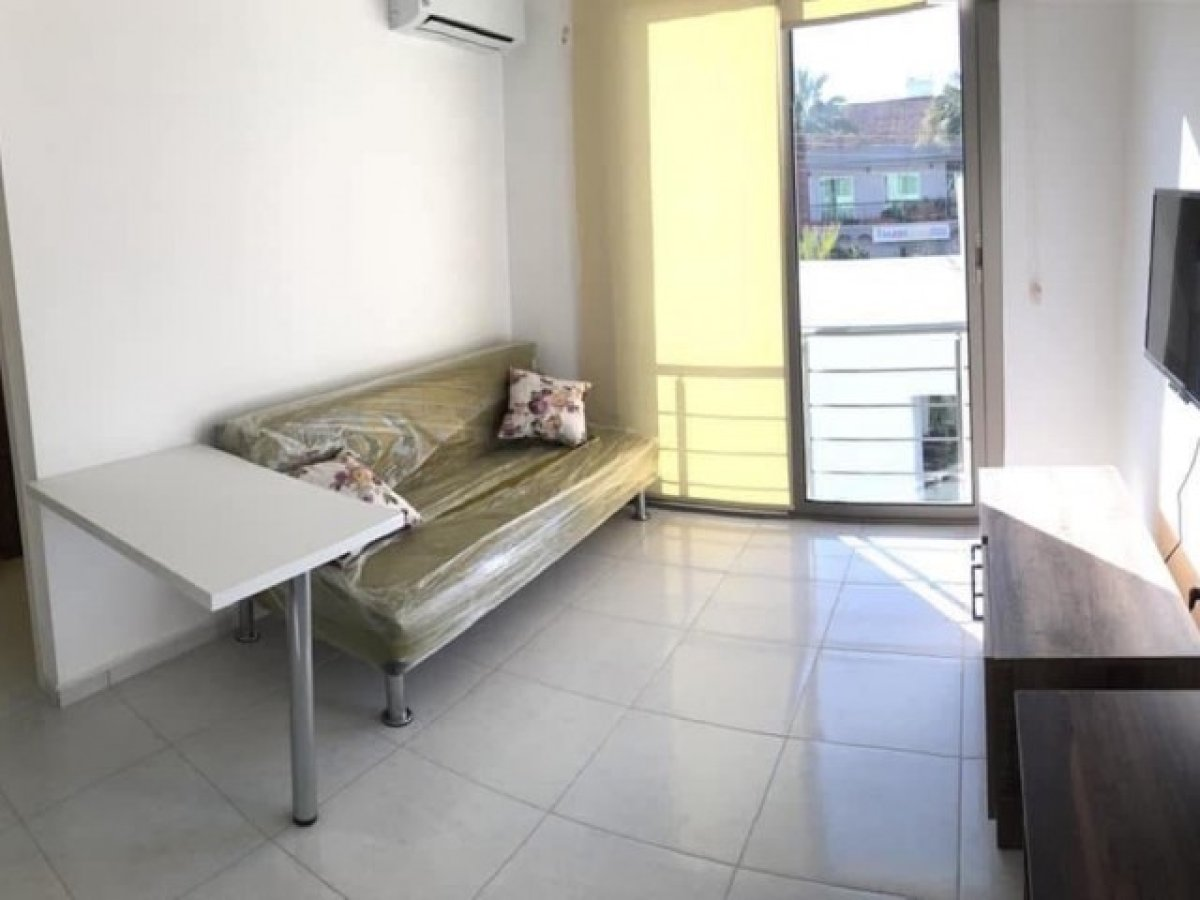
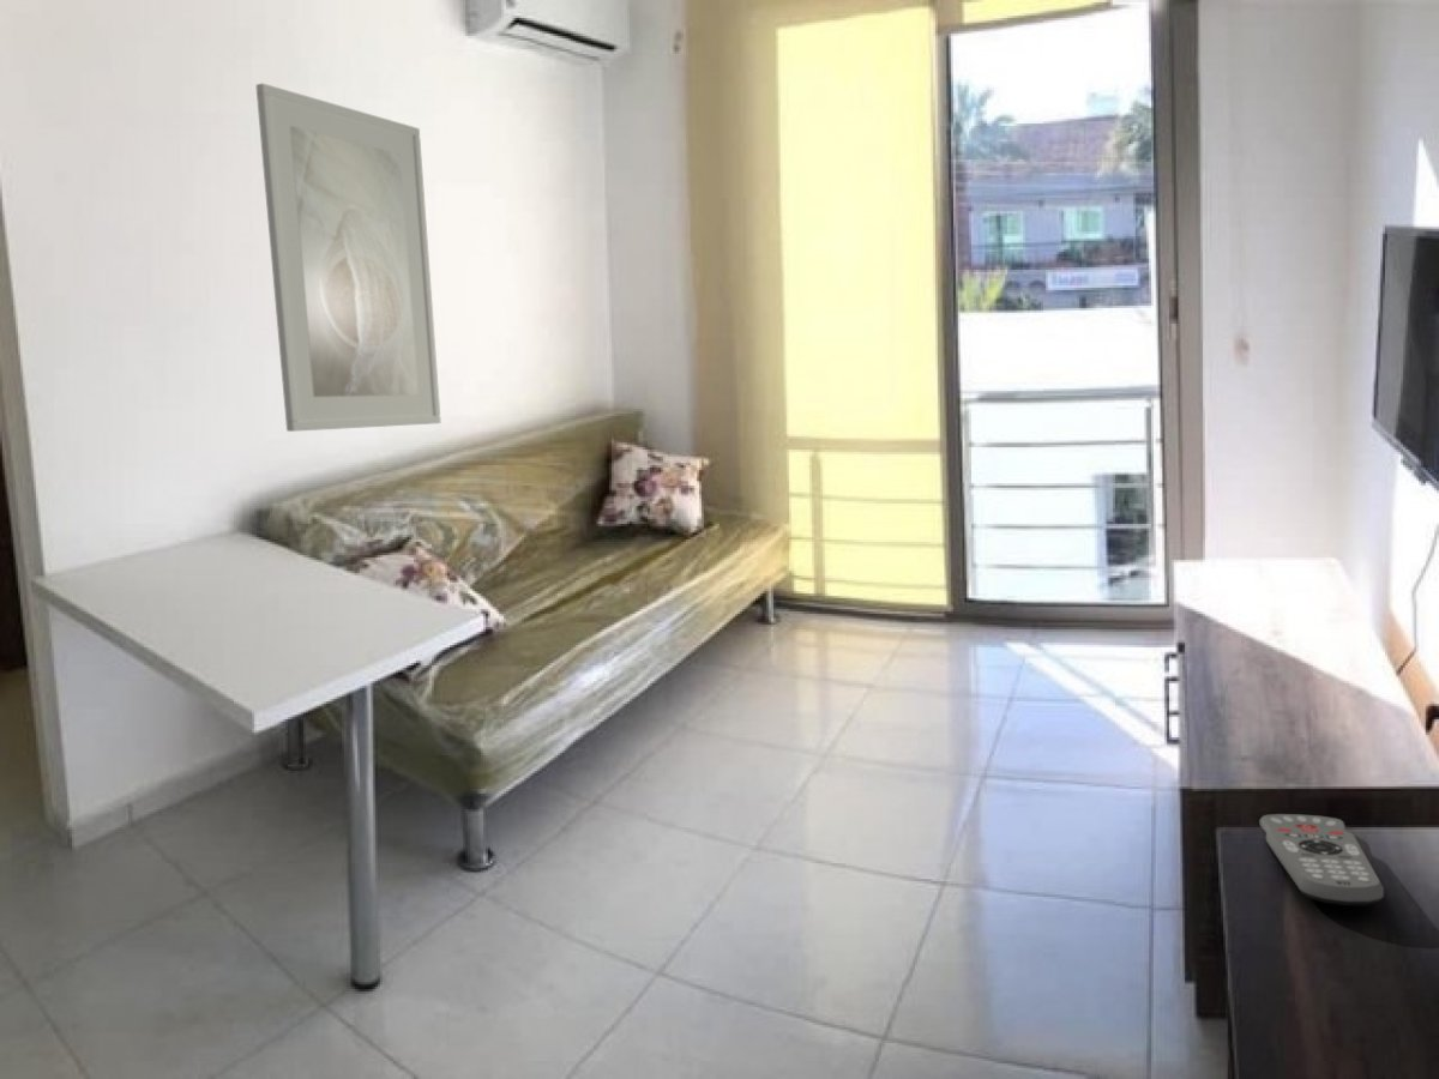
+ remote control [1259,813,1385,906]
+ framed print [254,82,442,433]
